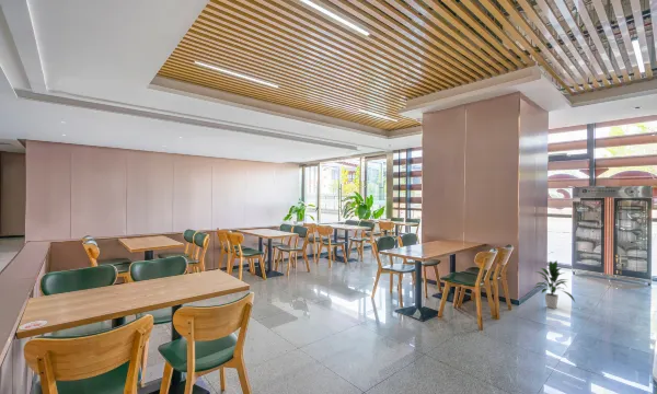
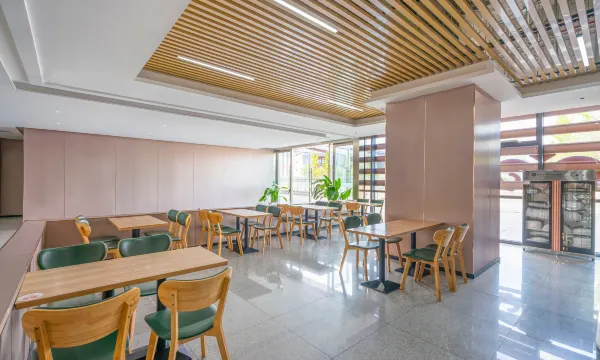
- indoor plant [533,259,577,310]
